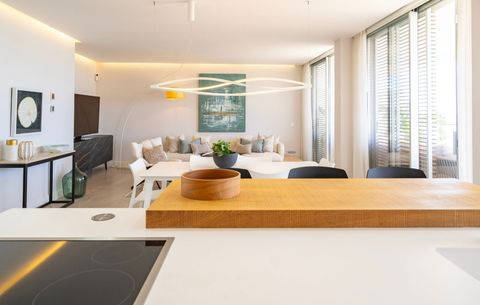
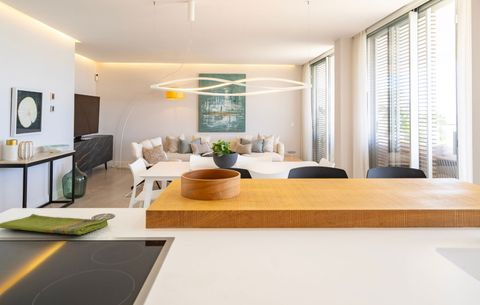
+ dish towel [0,213,109,235]
